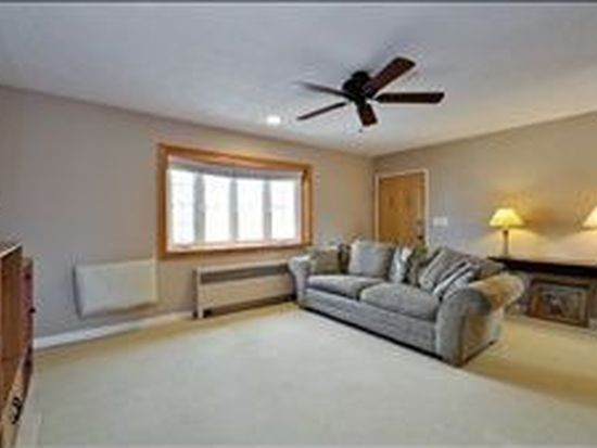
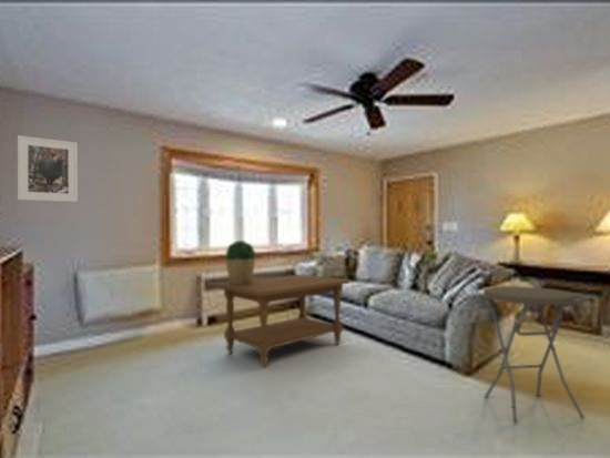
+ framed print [17,134,79,203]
+ coffee table [215,274,350,368]
+ potted plant [224,240,256,285]
+ side table [482,285,586,424]
